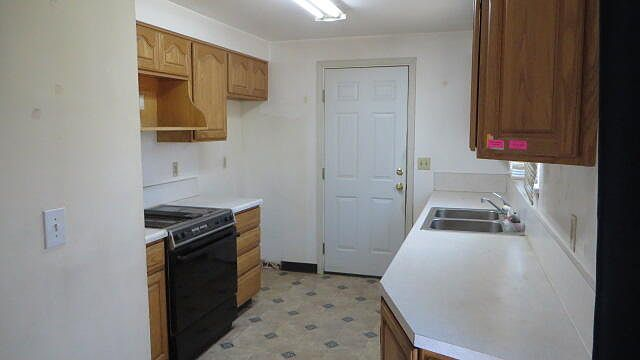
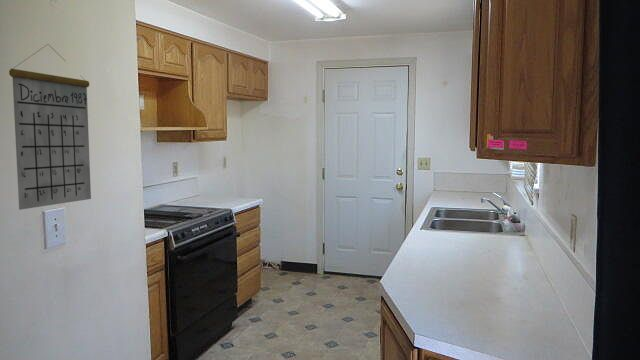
+ calendar [8,43,92,211]
